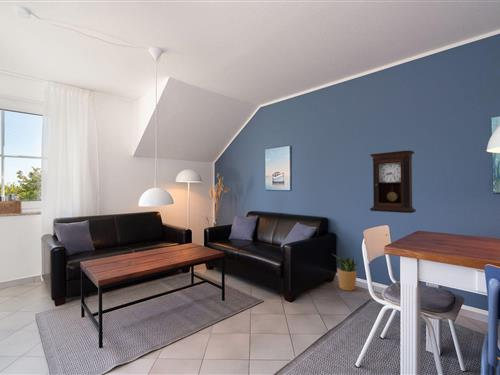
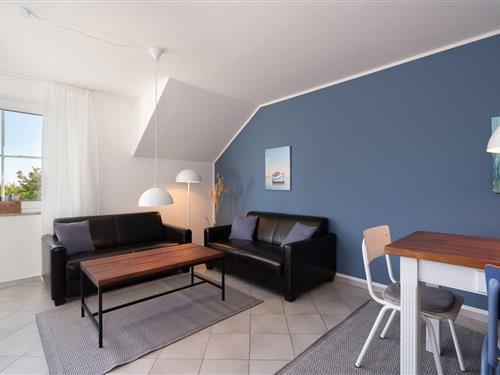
- potted plant [331,253,361,292]
- pendulum clock [369,150,417,214]
